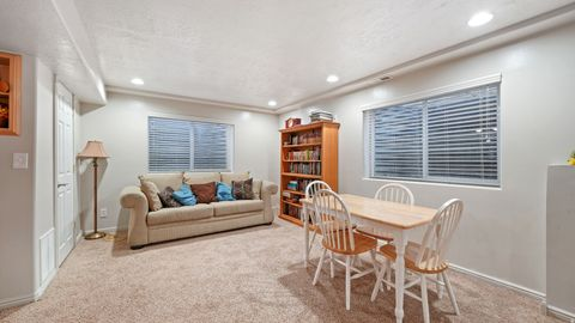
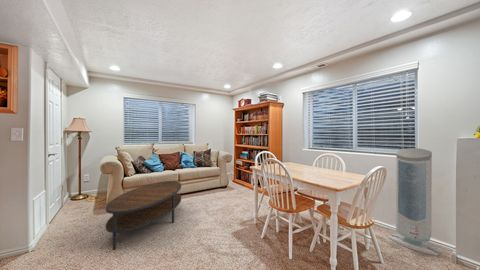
+ coffee table [105,180,182,251]
+ air purifier [387,147,442,257]
